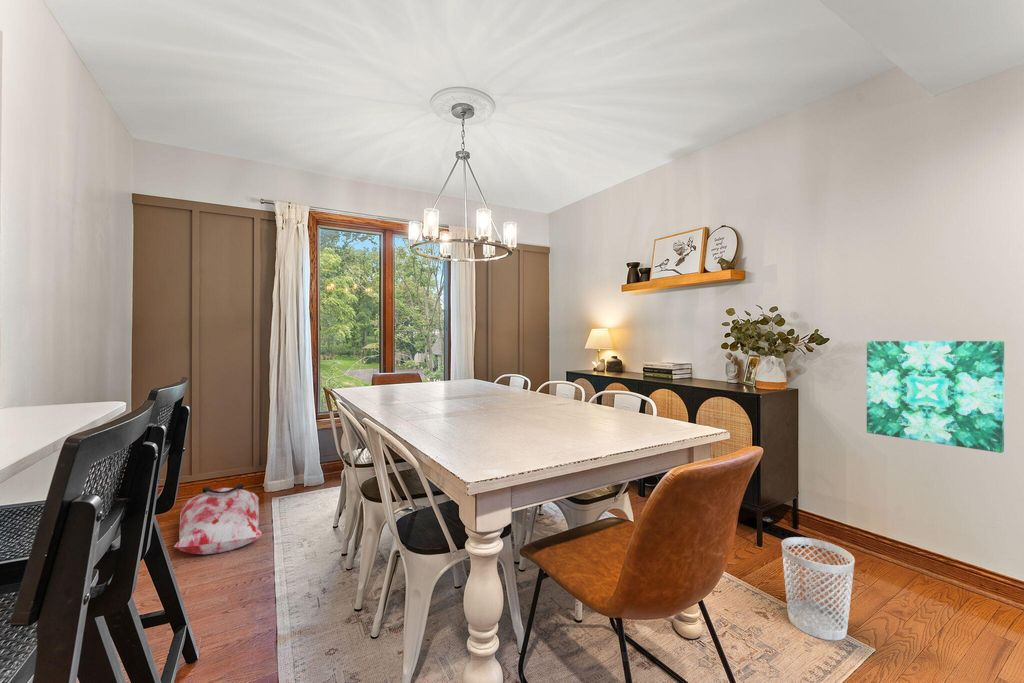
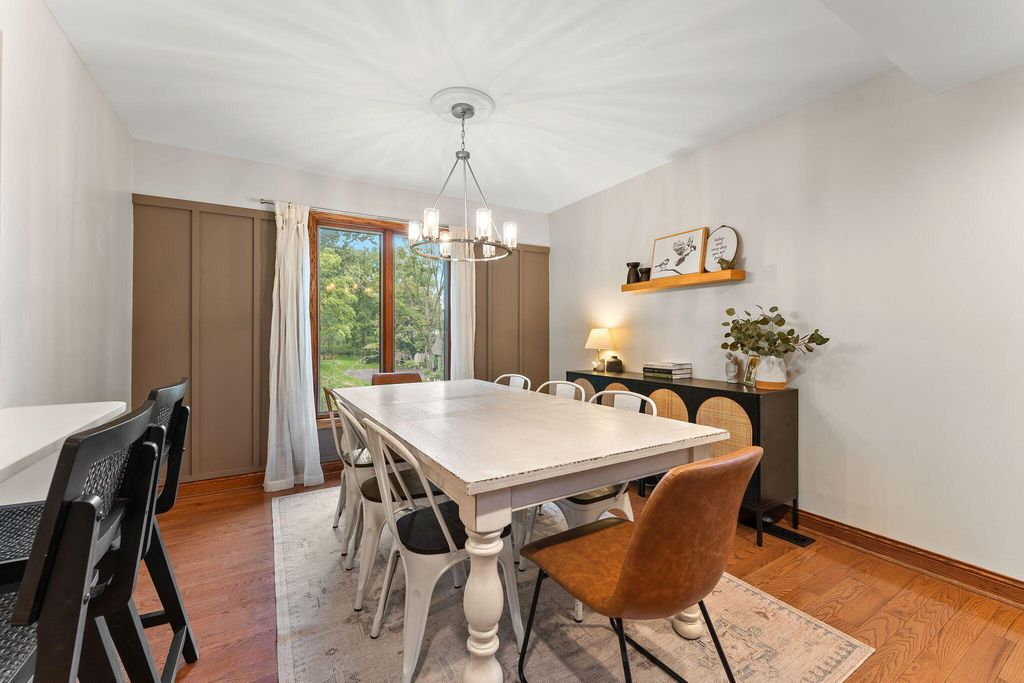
- bag [173,483,263,555]
- wall art [866,340,1005,454]
- wastebasket [781,536,856,642]
